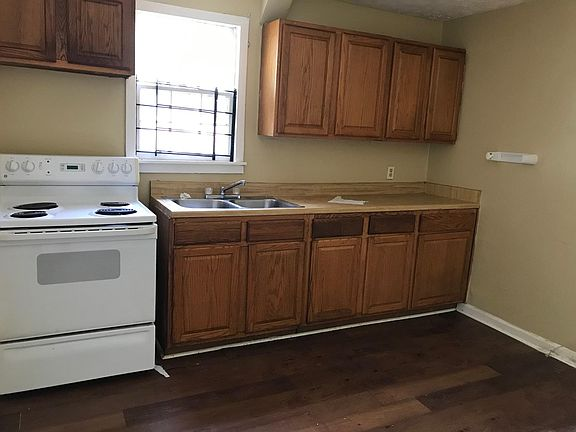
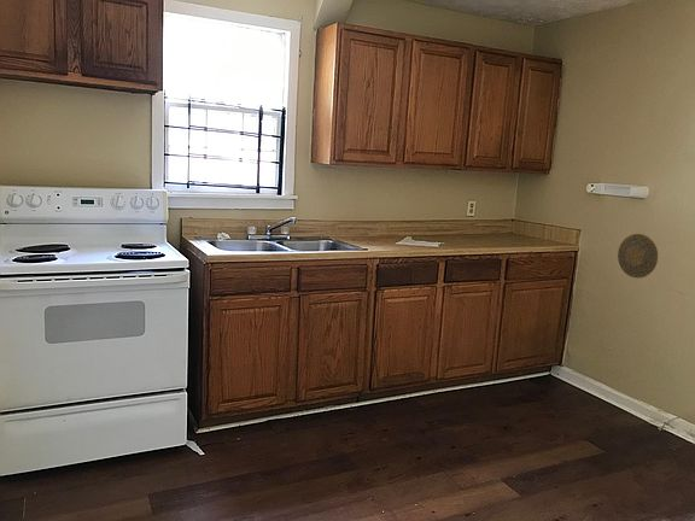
+ decorative plate [617,233,659,280]
